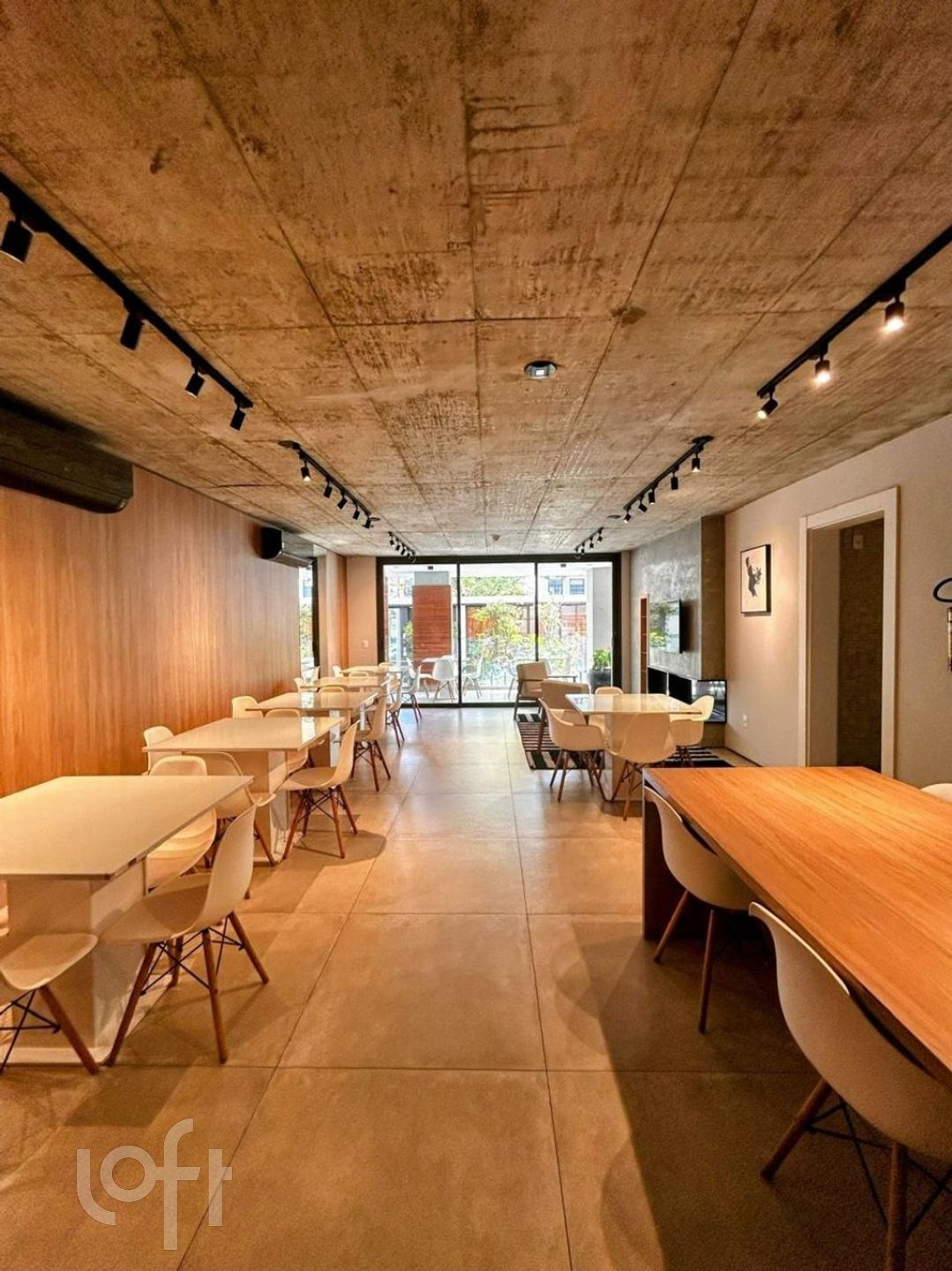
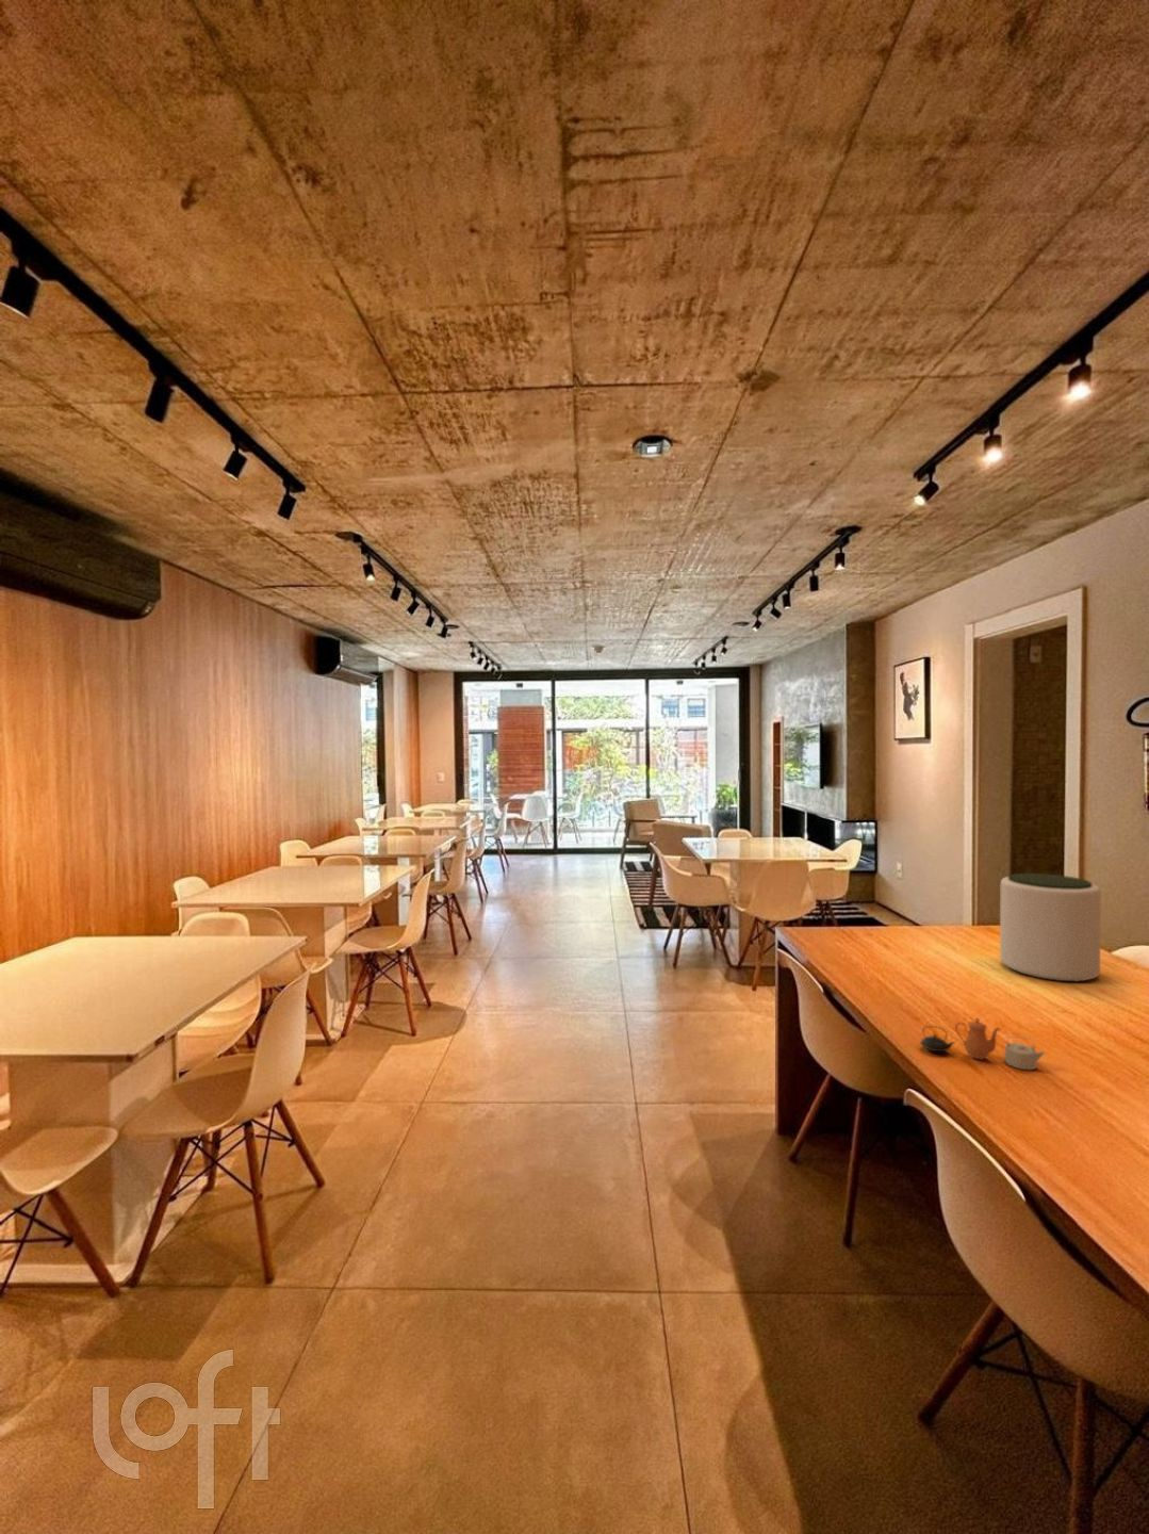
+ plant pot [999,873,1102,984]
+ teapot [918,1016,1045,1071]
